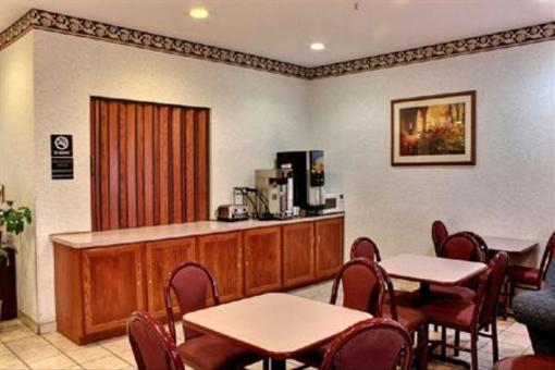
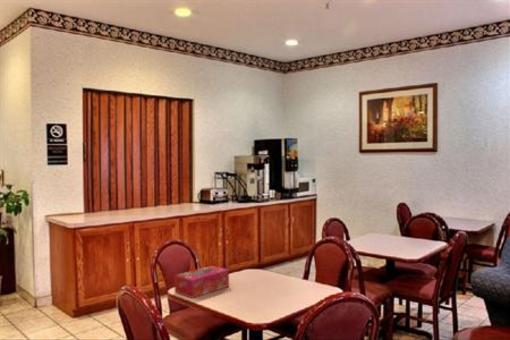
+ tissue box [173,265,230,299]
